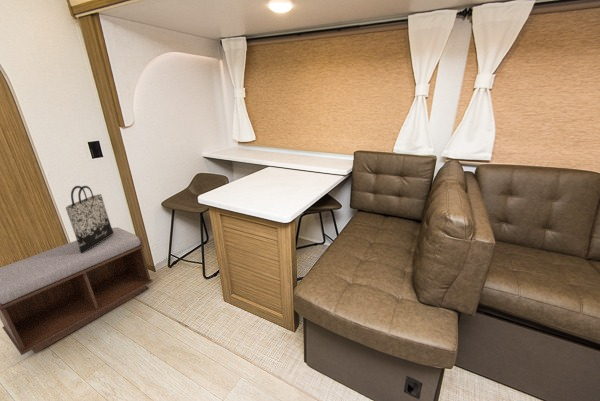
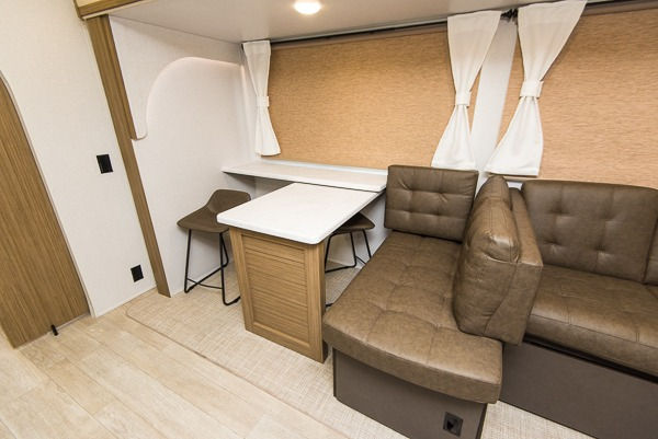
- tote bag [65,185,114,254]
- bench [0,226,154,356]
